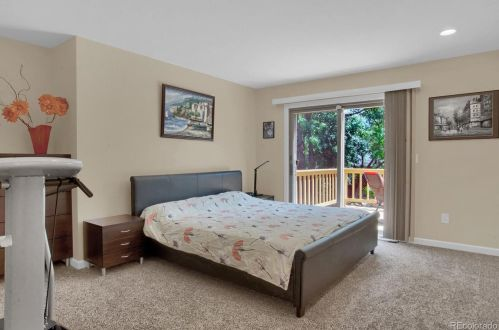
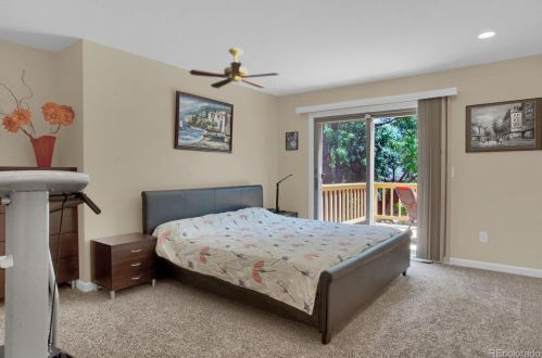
+ ceiling fan [188,47,281,89]
